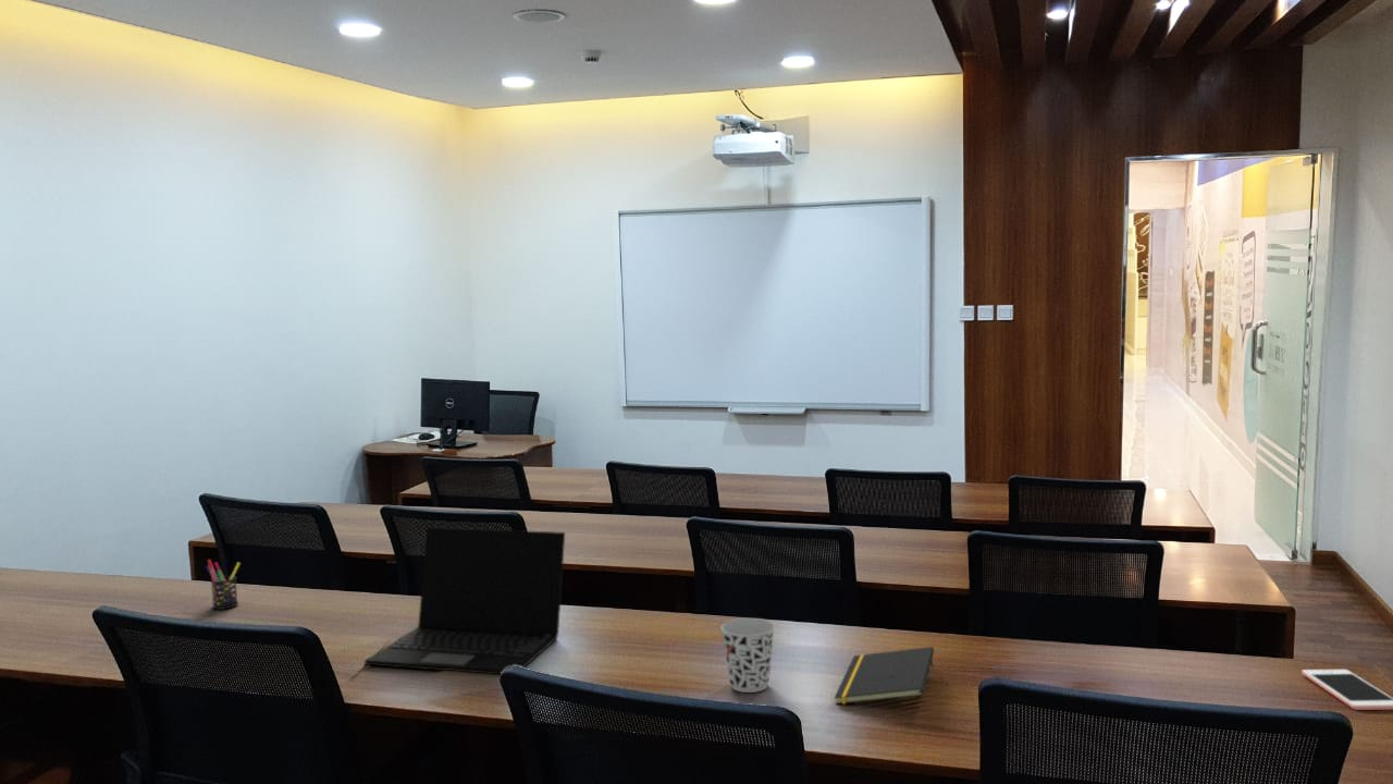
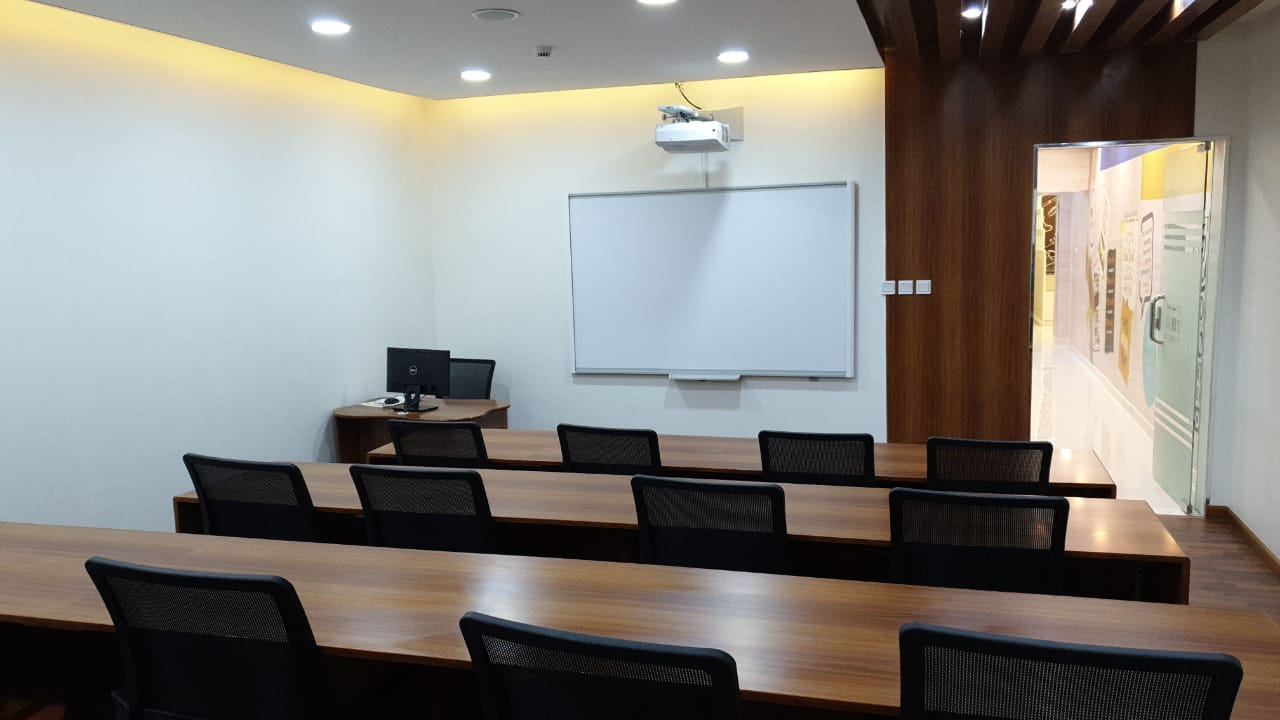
- cup [719,617,776,694]
- laptop [363,526,566,675]
- cell phone [1302,669,1393,711]
- notepad [834,646,935,706]
- pen holder [205,559,242,611]
